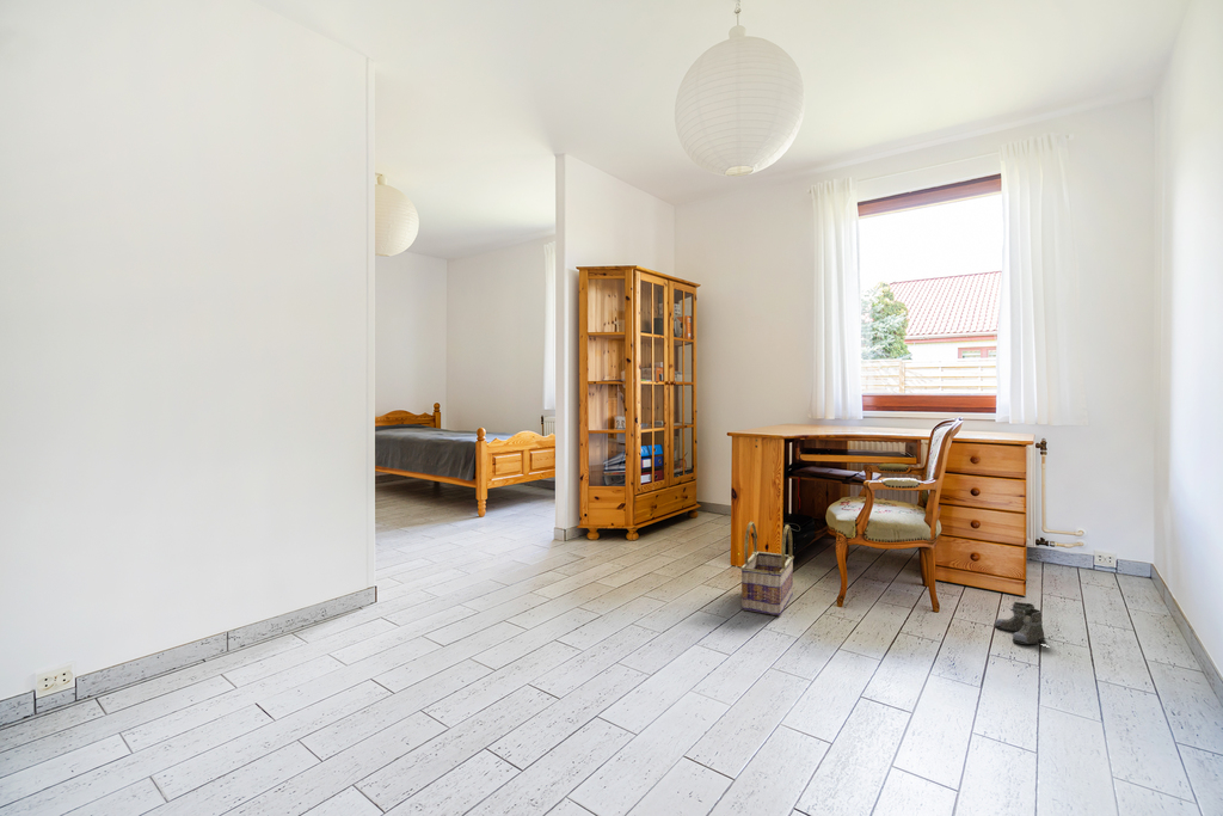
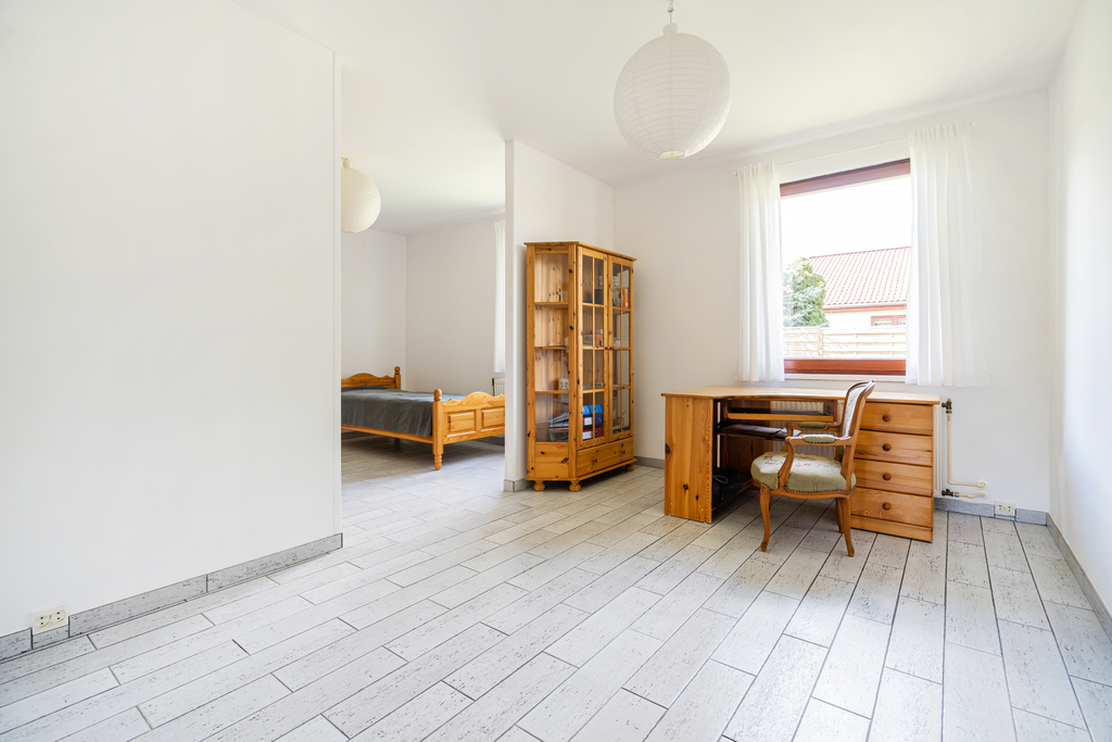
- boots [994,601,1046,645]
- basket [739,520,795,616]
